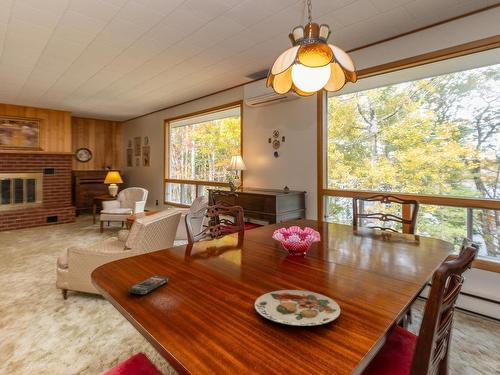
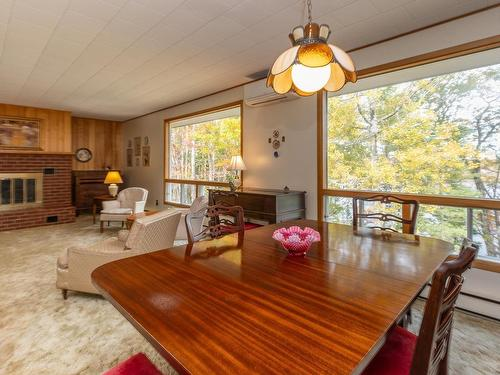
- plate [254,289,341,327]
- smartphone [128,275,169,295]
